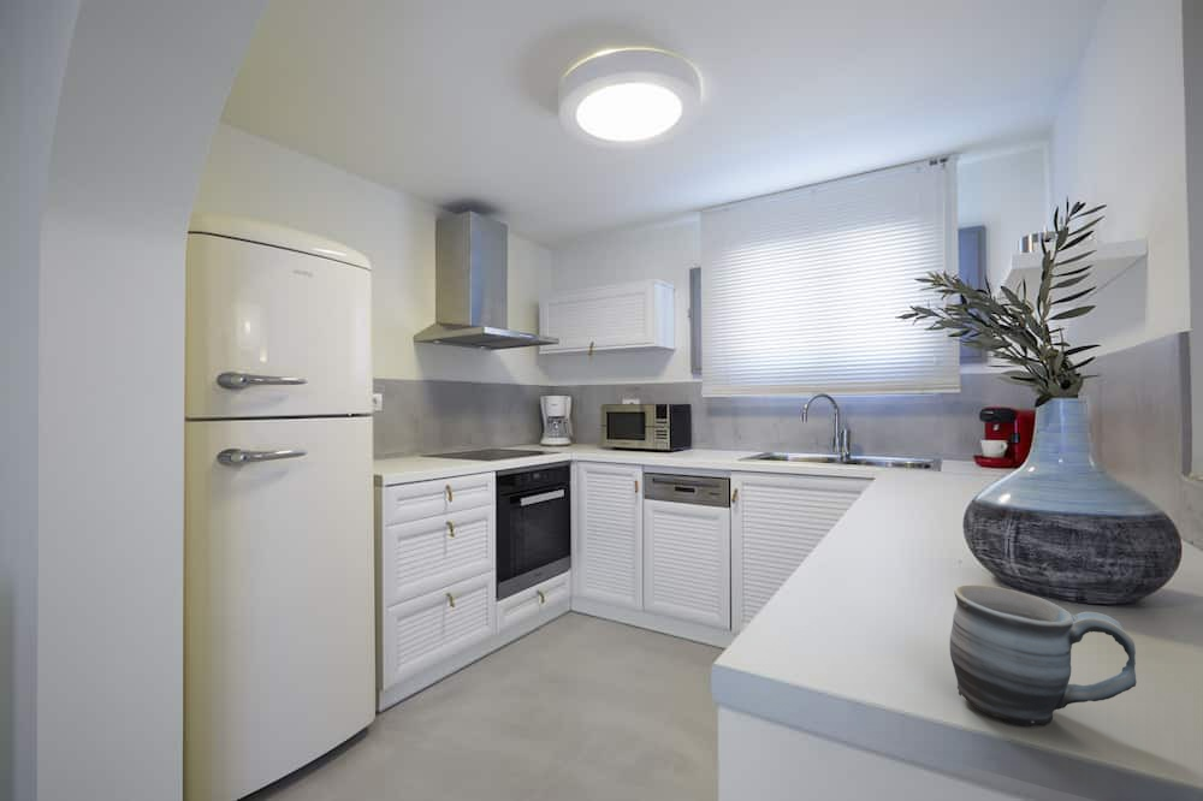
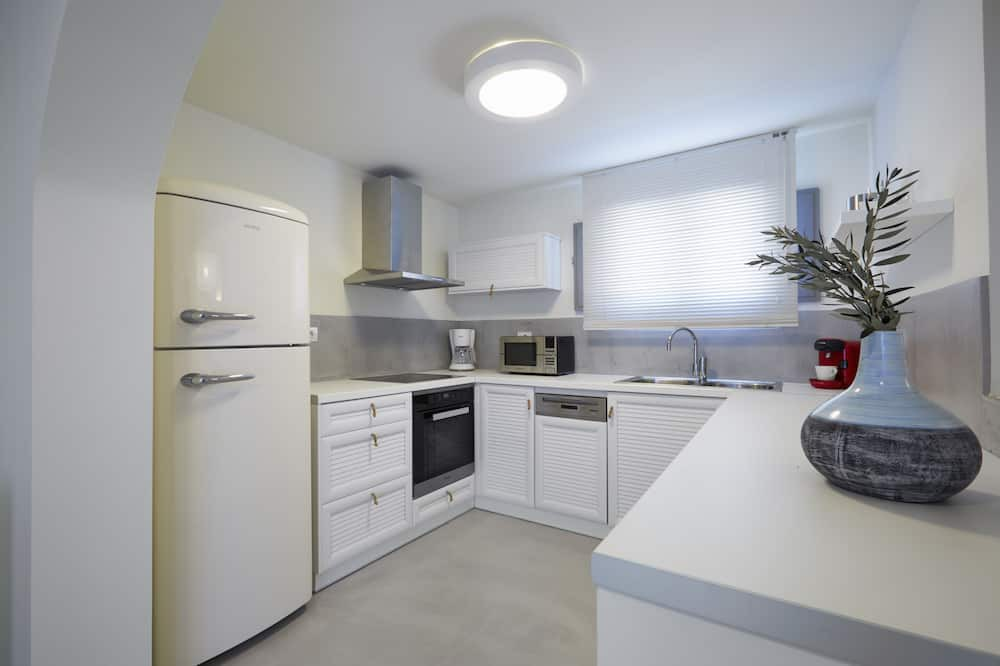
- mug [949,585,1138,726]
